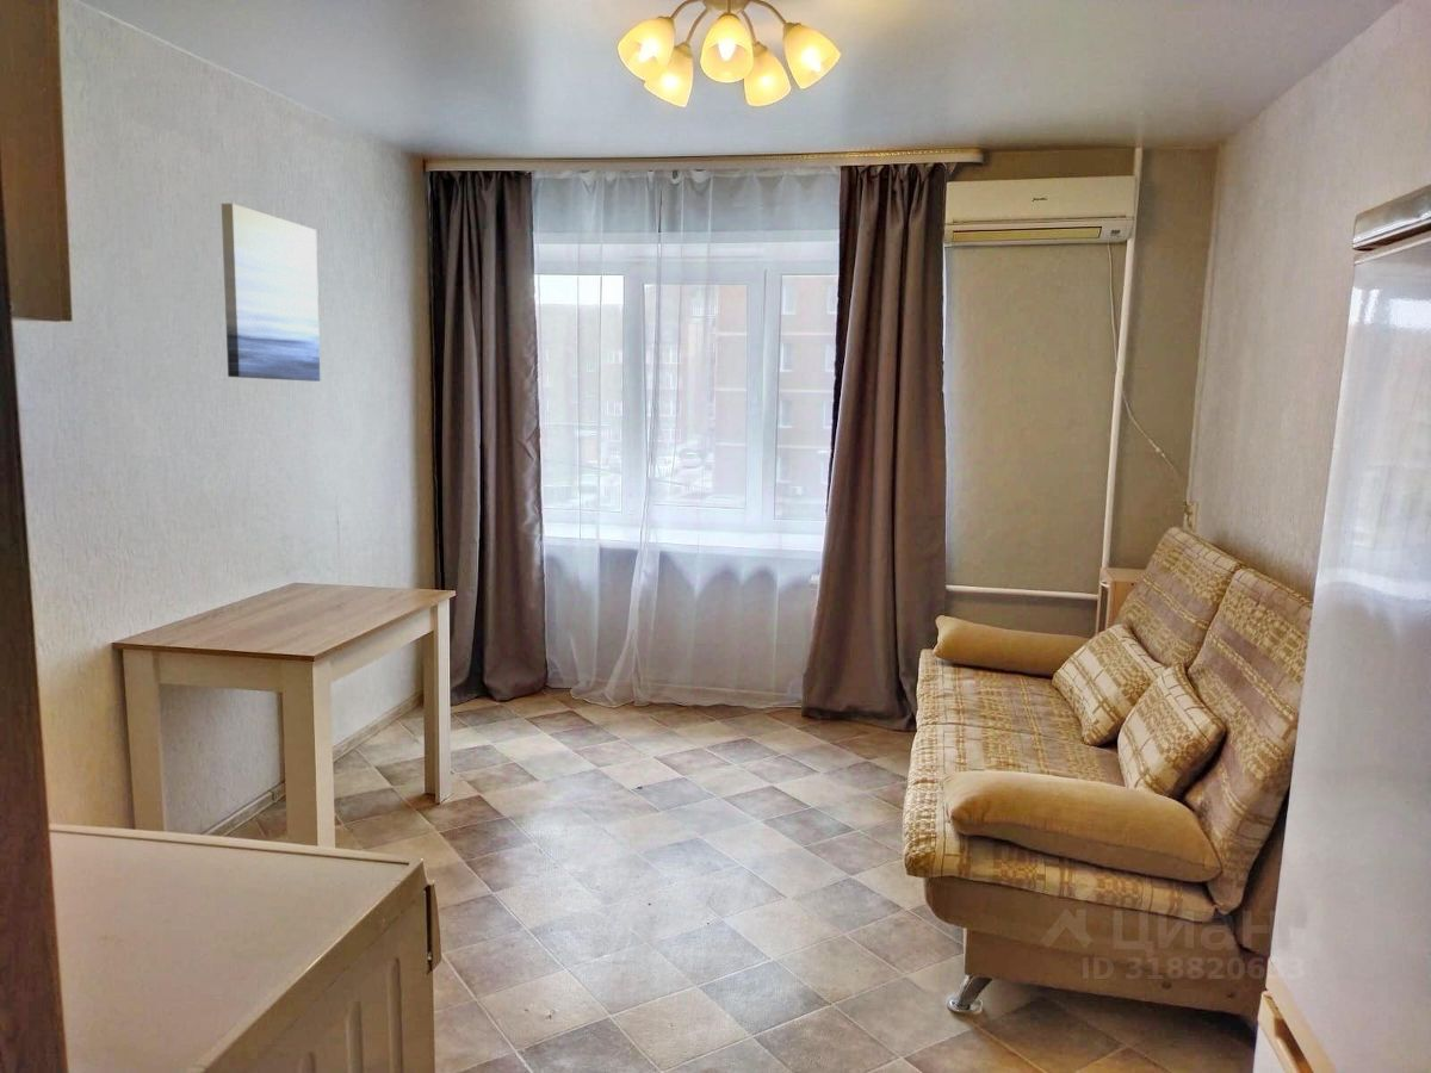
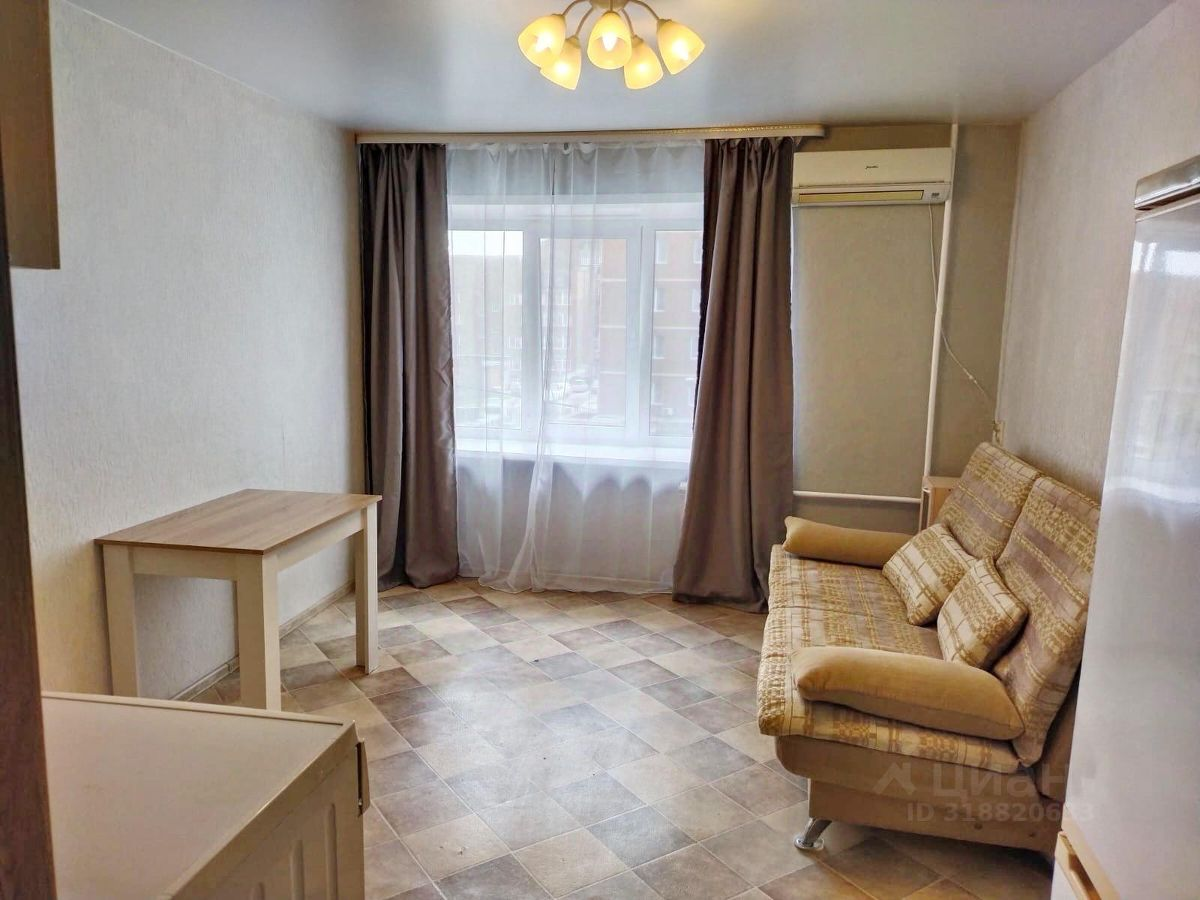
- wall art [221,203,321,383]
